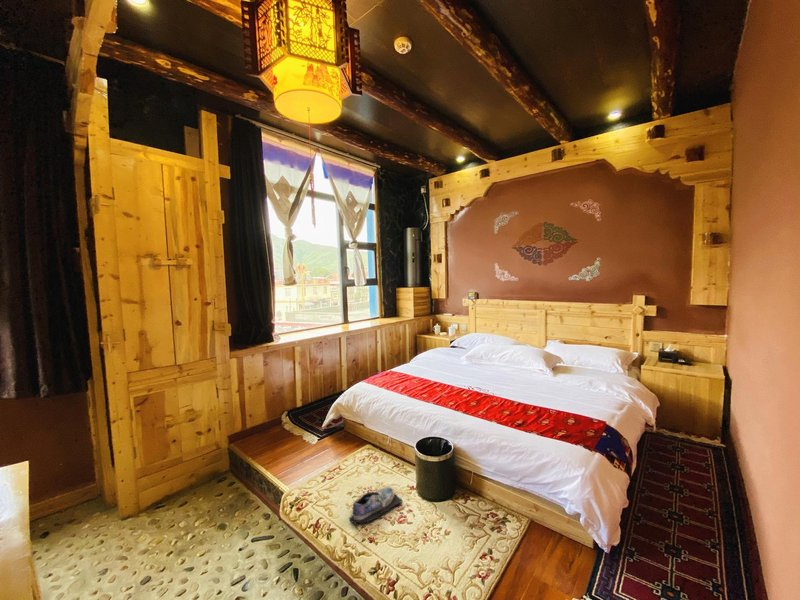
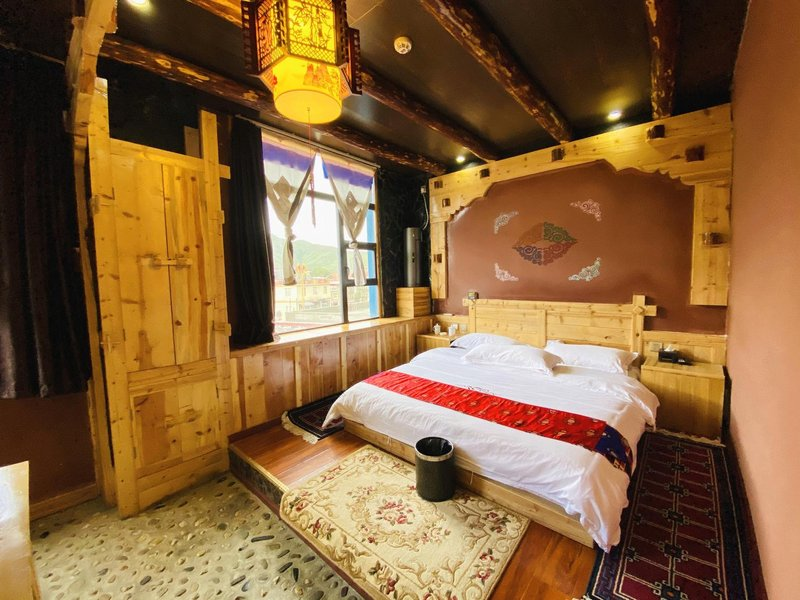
- shoe [348,486,404,529]
